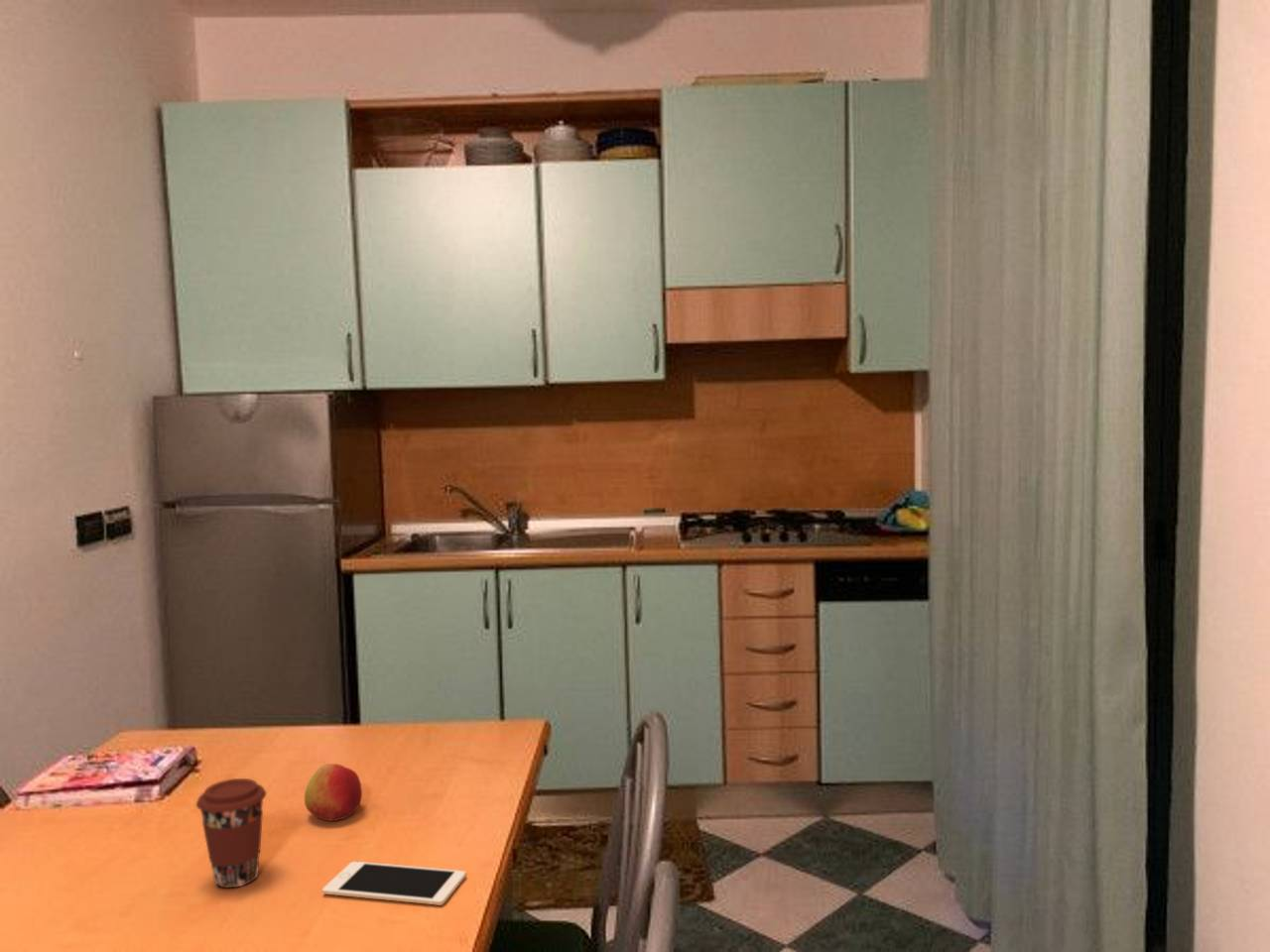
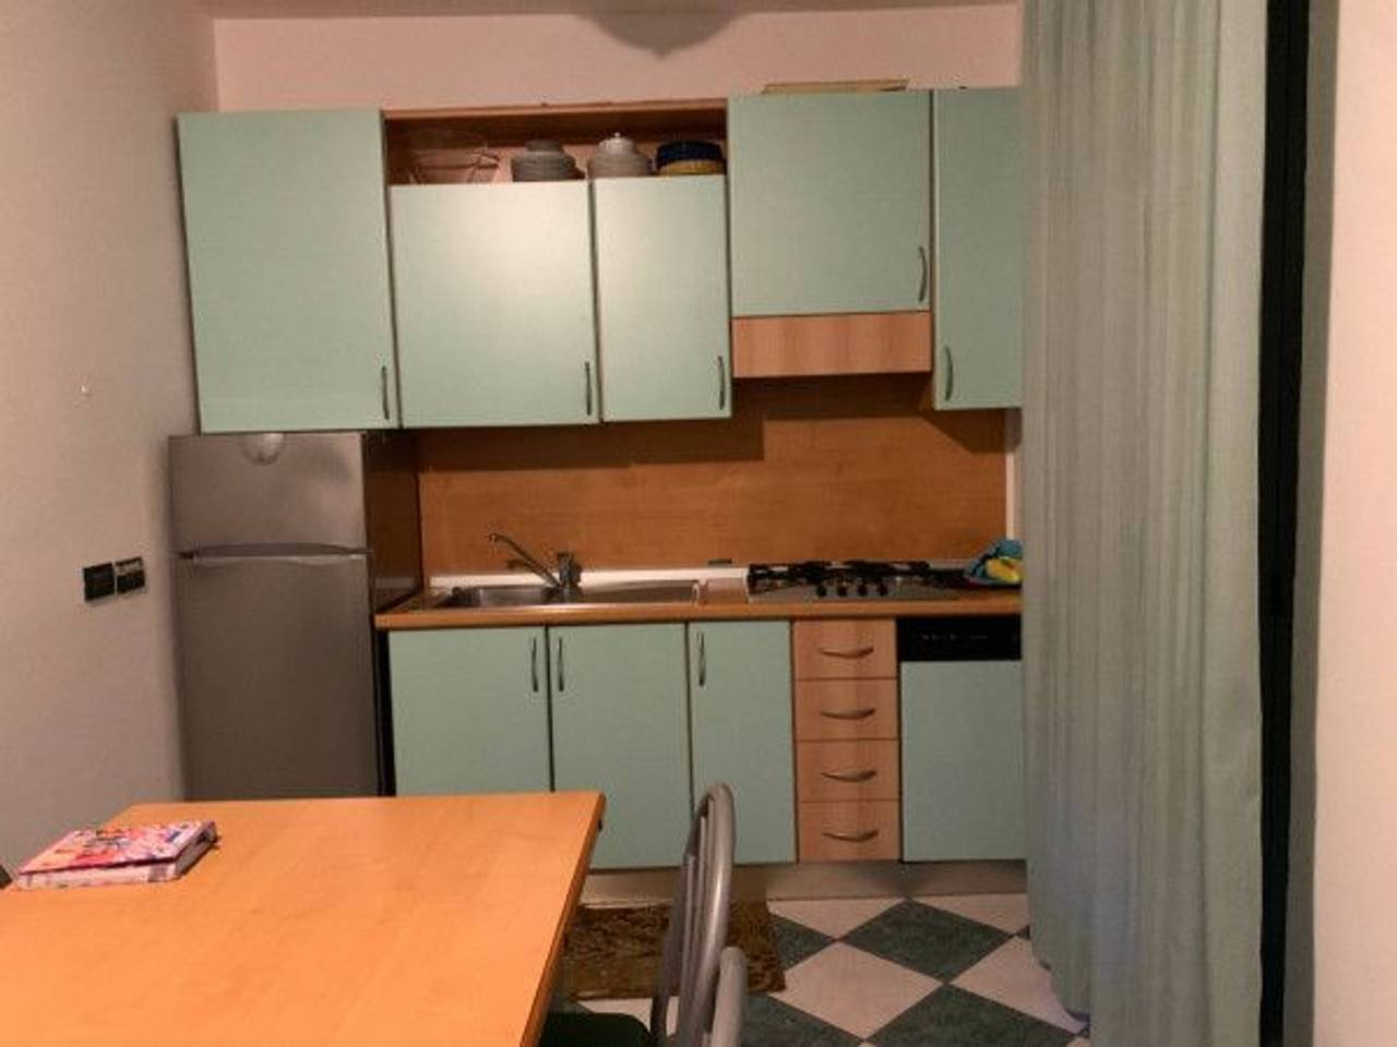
- apple [304,763,363,822]
- cell phone [321,861,466,906]
- coffee cup [195,777,267,889]
